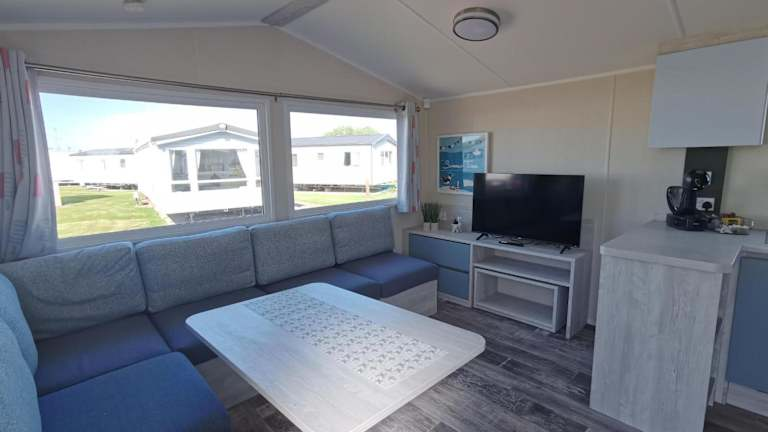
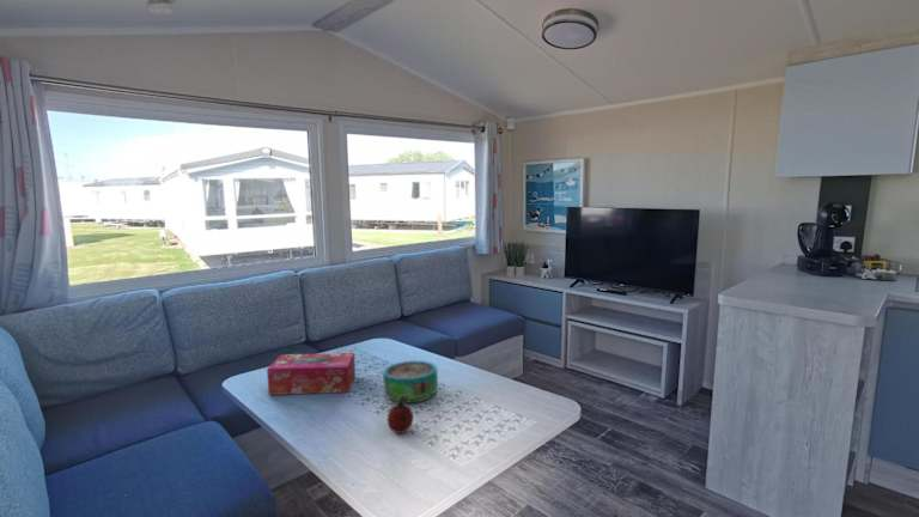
+ tissue box [266,352,357,396]
+ decorative bowl [382,359,439,405]
+ fruit [387,395,414,434]
